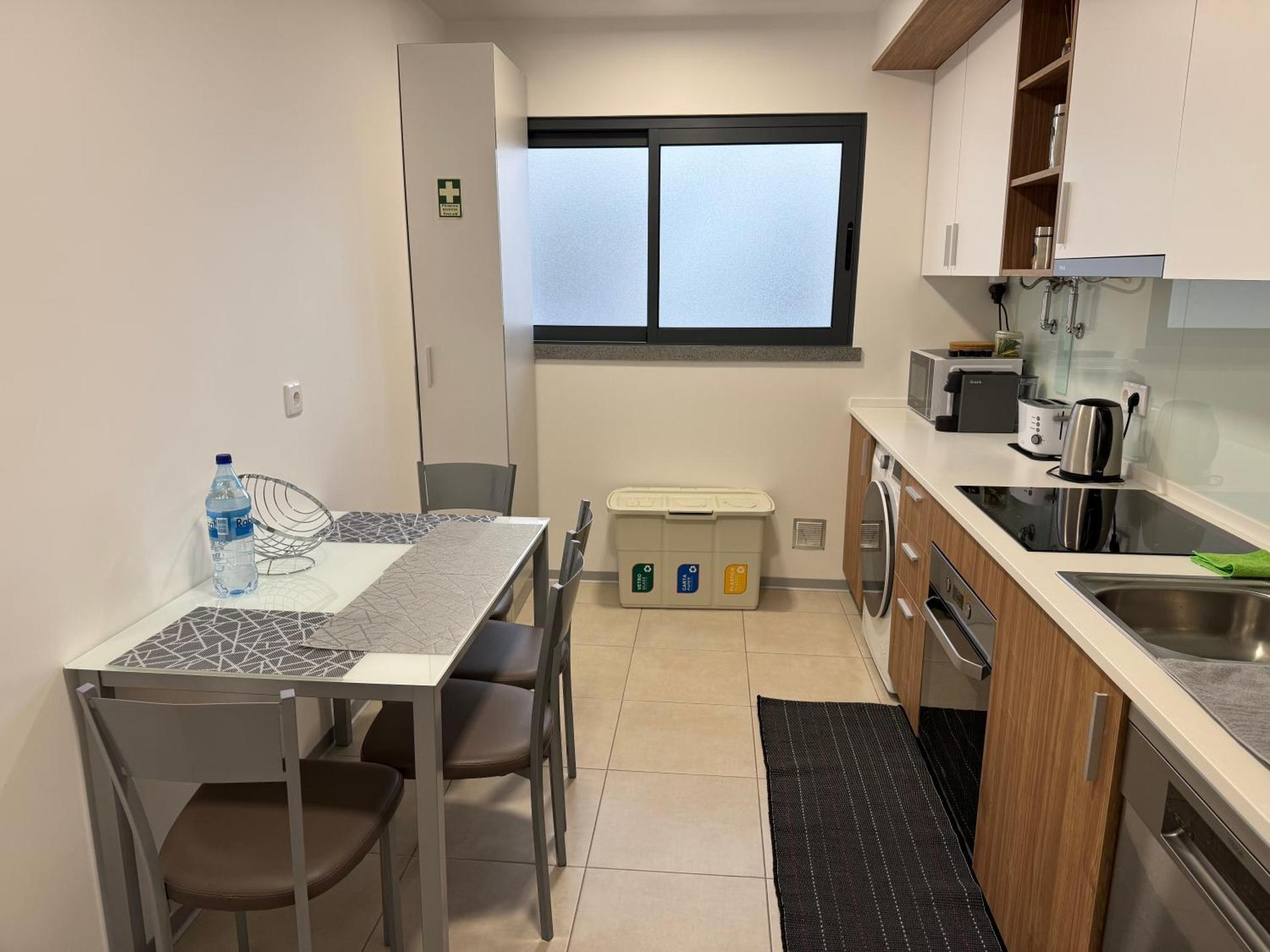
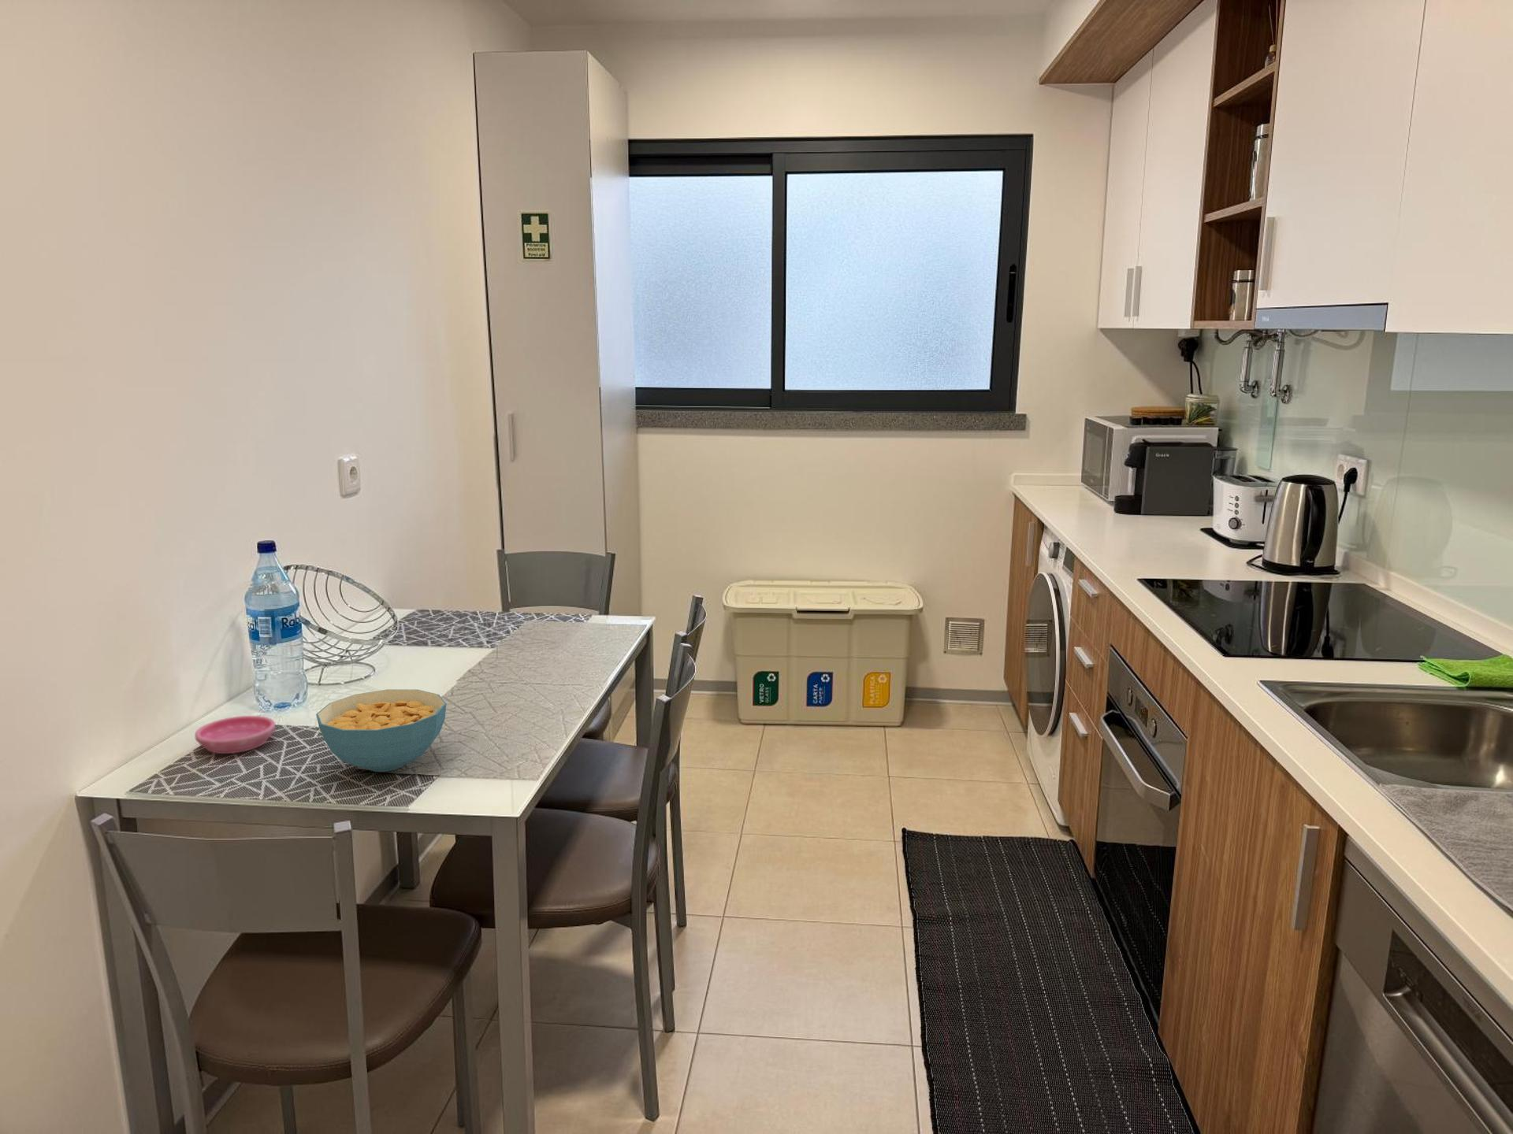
+ cereal bowl [316,688,447,773]
+ saucer [194,715,276,754]
